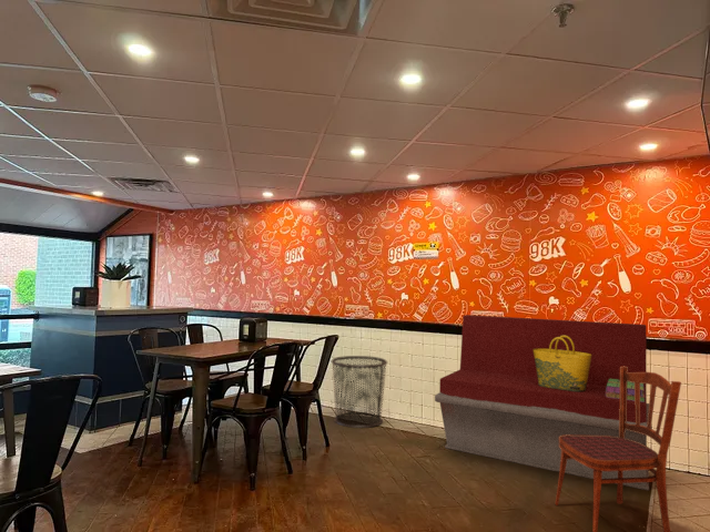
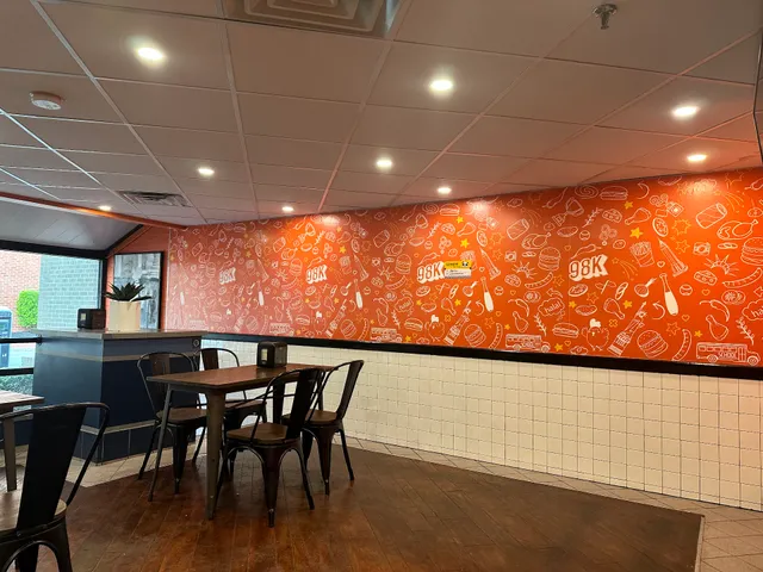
- tote bag [534,336,591,391]
- bench [434,314,653,491]
- stack of books [606,379,645,402]
- waste bin [331,355,388,429]
- dining chair [555,366,682,532]
